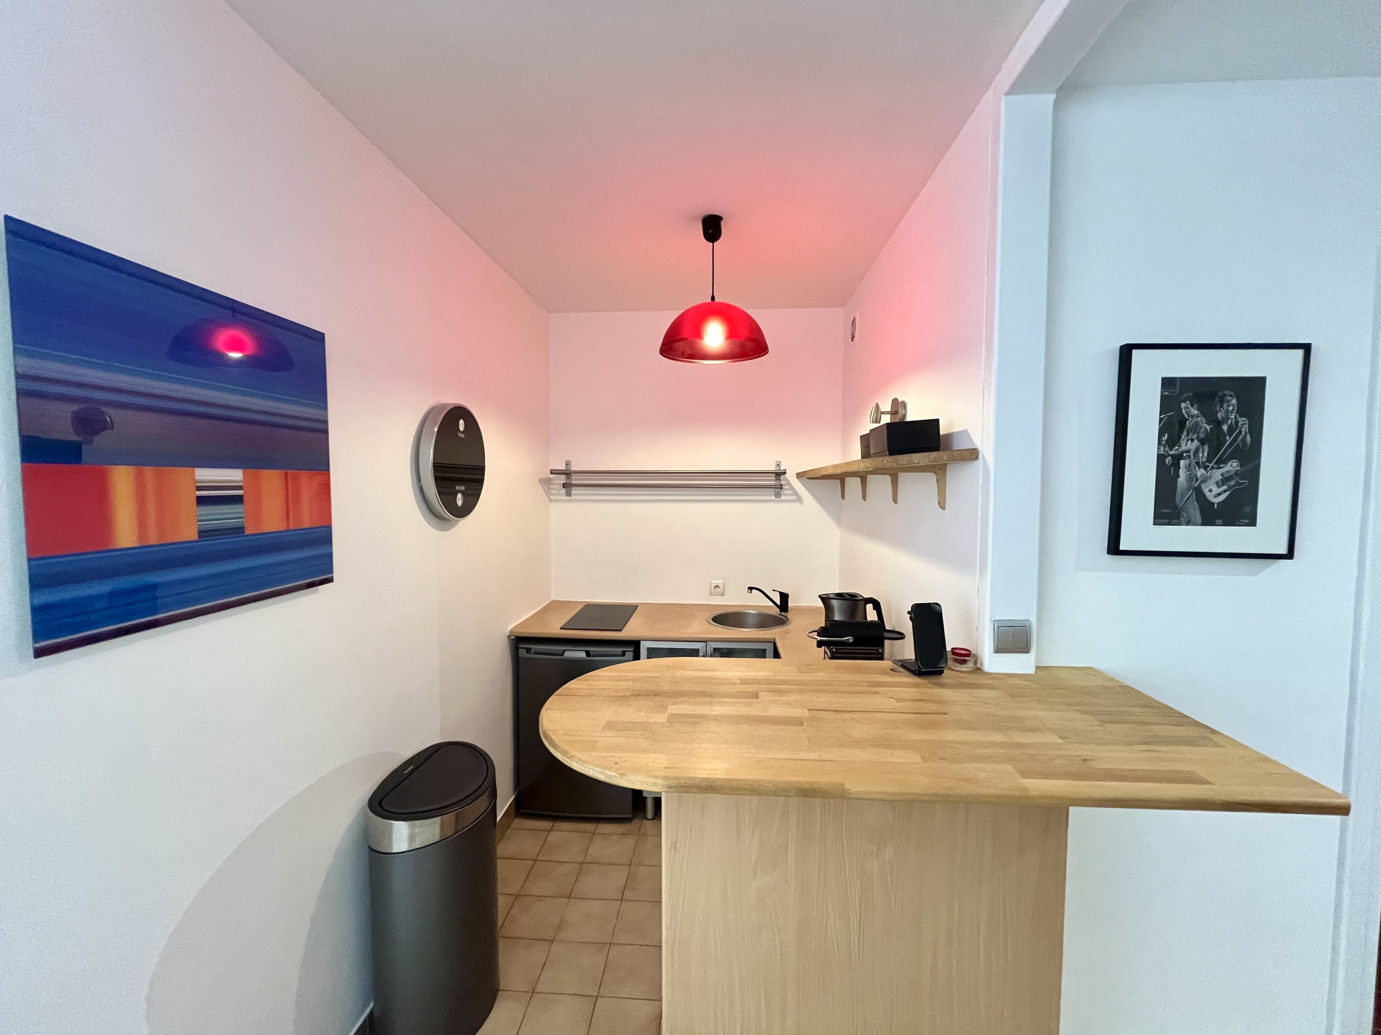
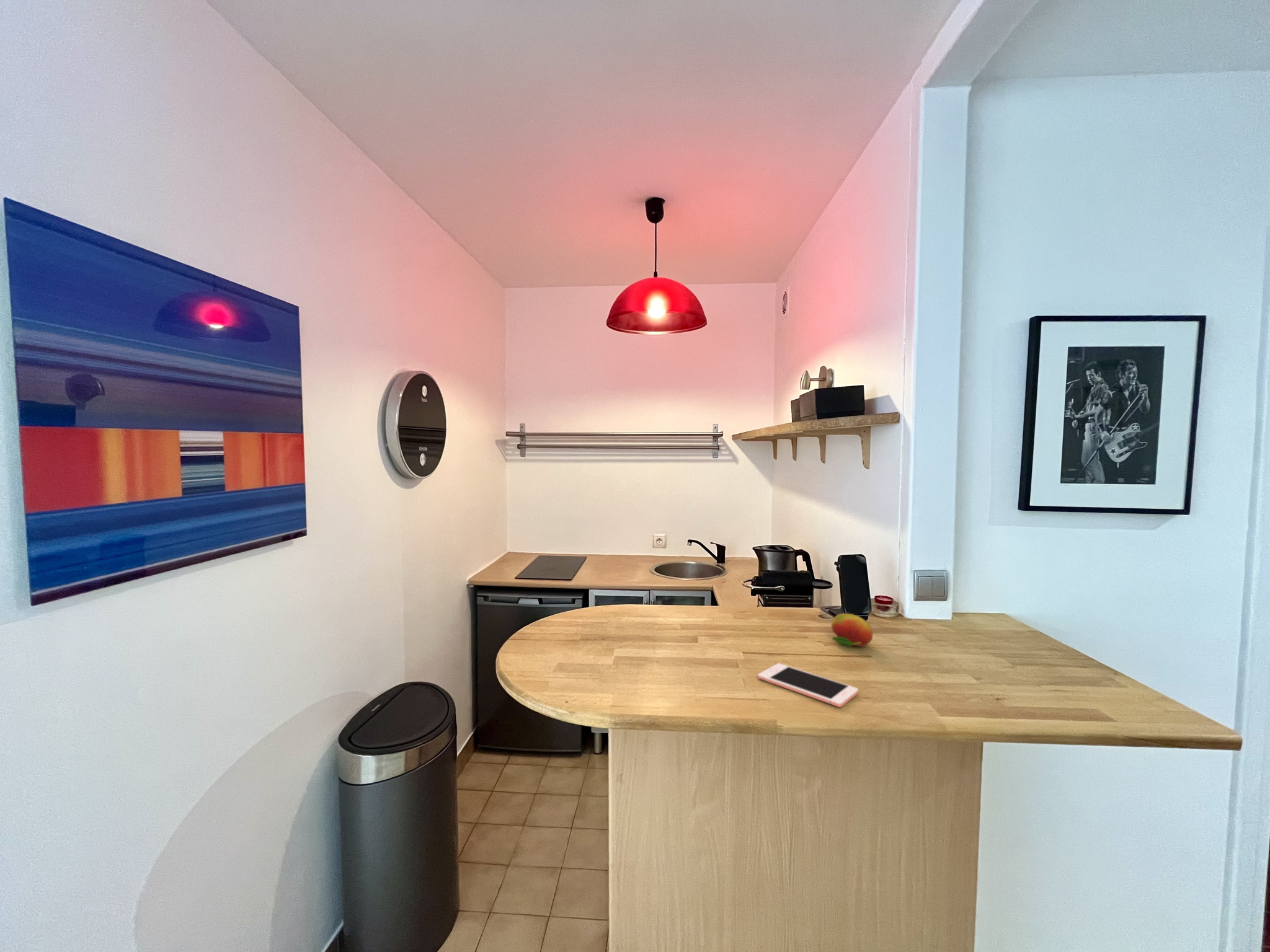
+ fruit [830,613,874,647]
+ cell phone [757,663,859,708]
